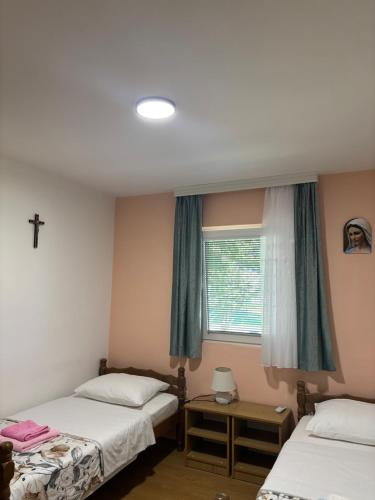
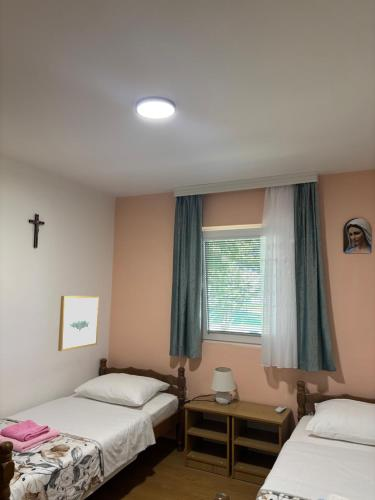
+ wall art [57,295,100,352]
